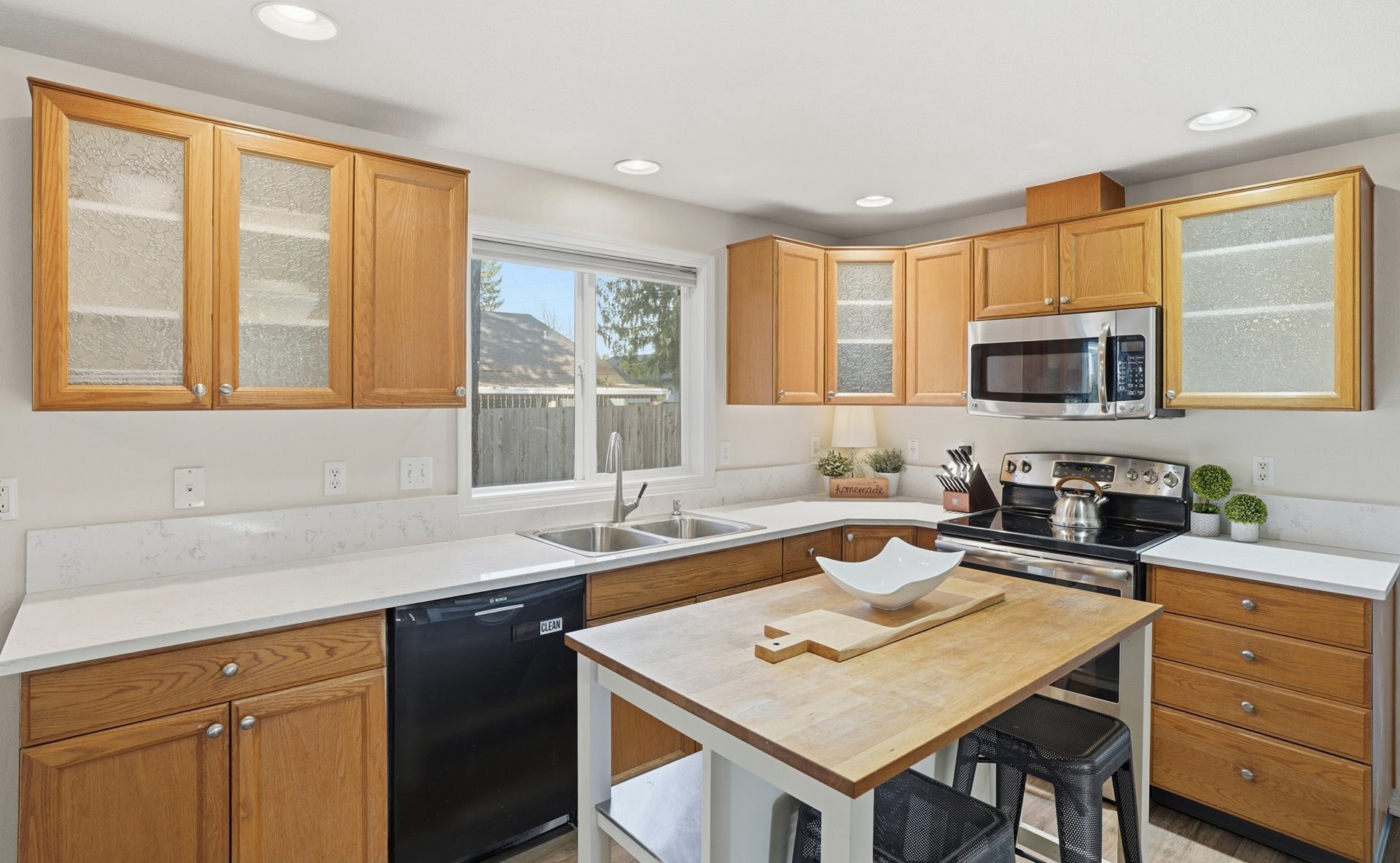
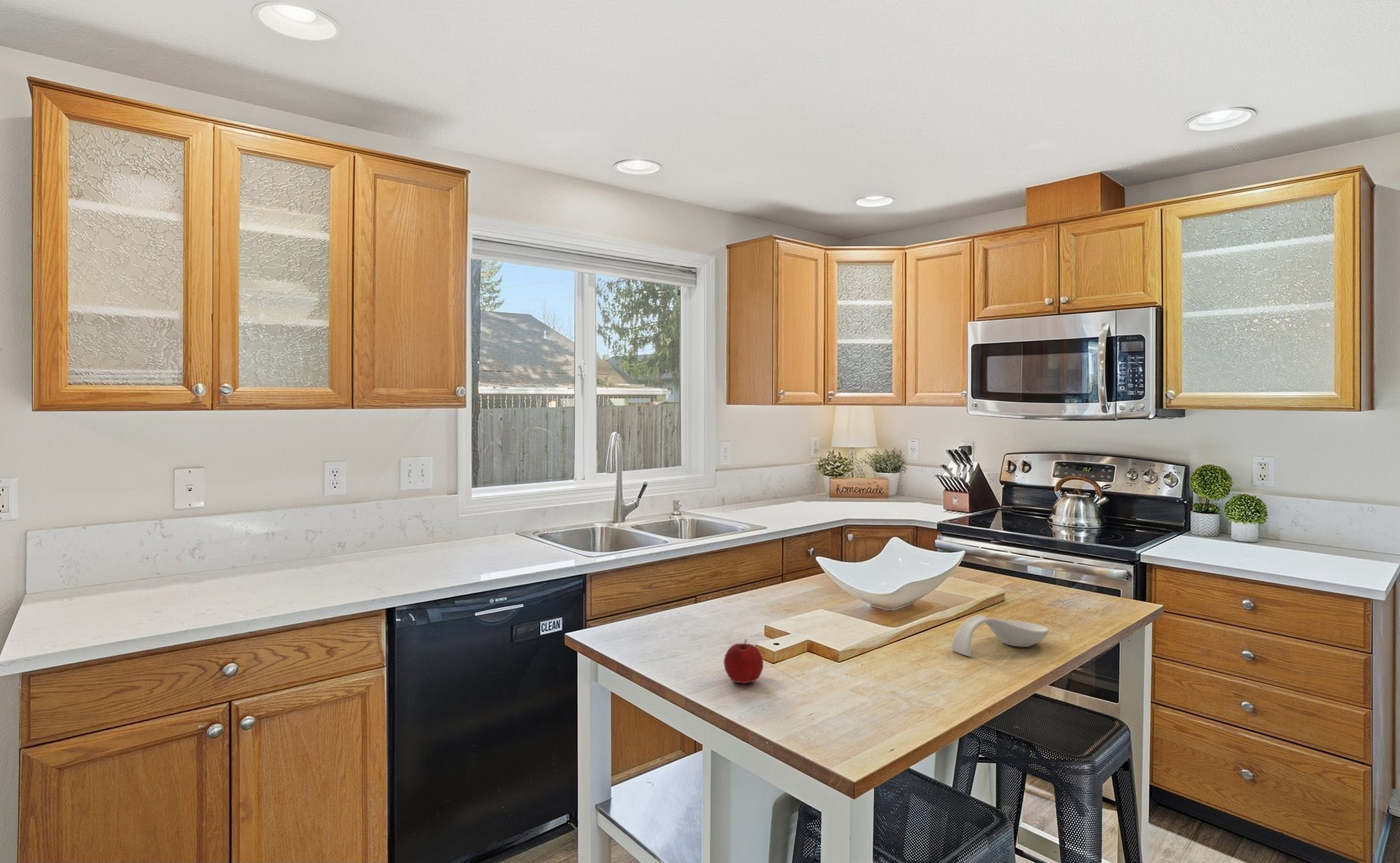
+ apple [723,639,764,684]
+ spoon rest [951,614,1050,657]
